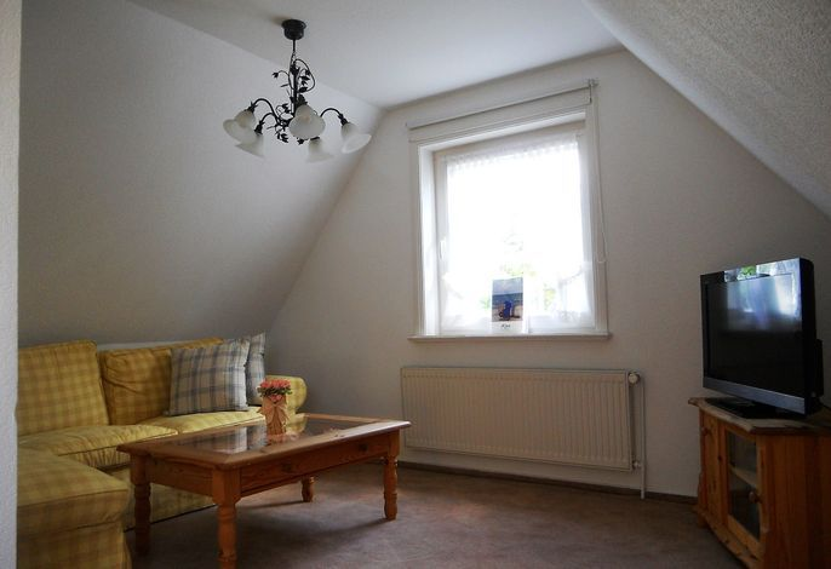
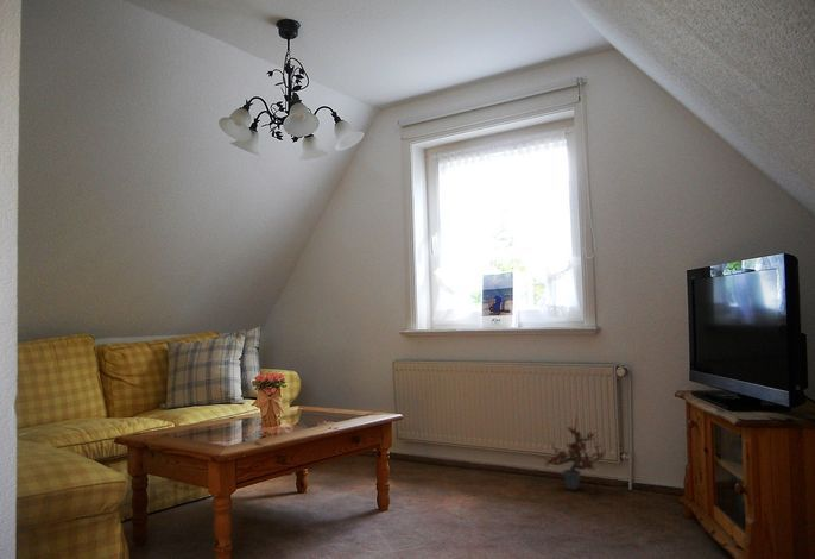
+ potted plant [536,414,608,490]
